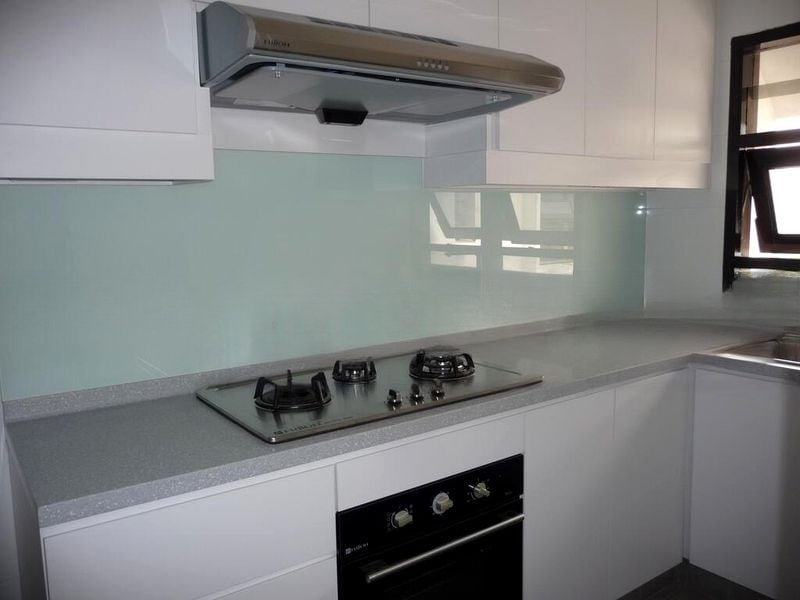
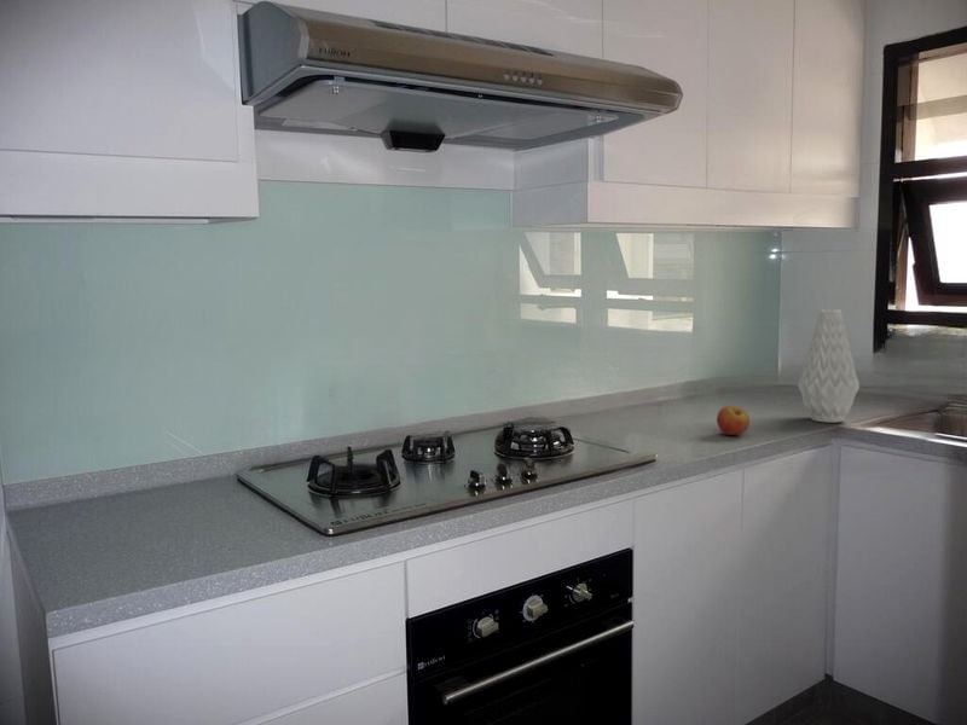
+ vase [797,308,861,424]
+ apple [716,405,751,436]
